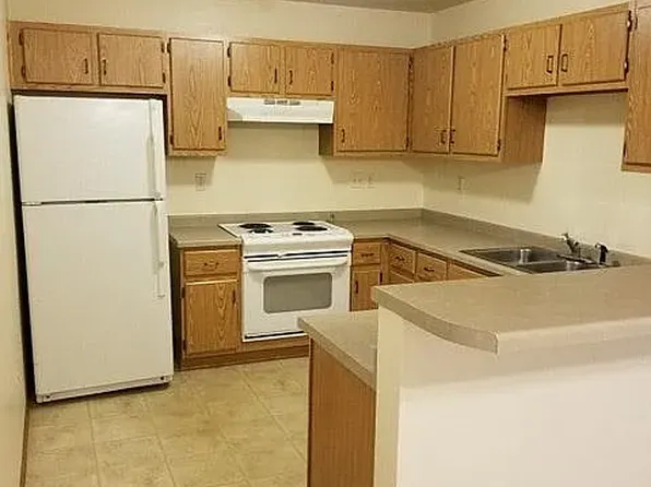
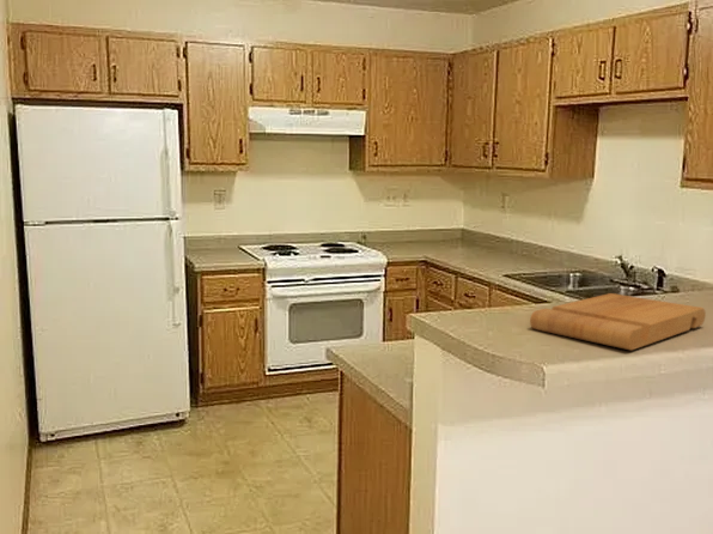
+ cutting board [529,292,707,351]
